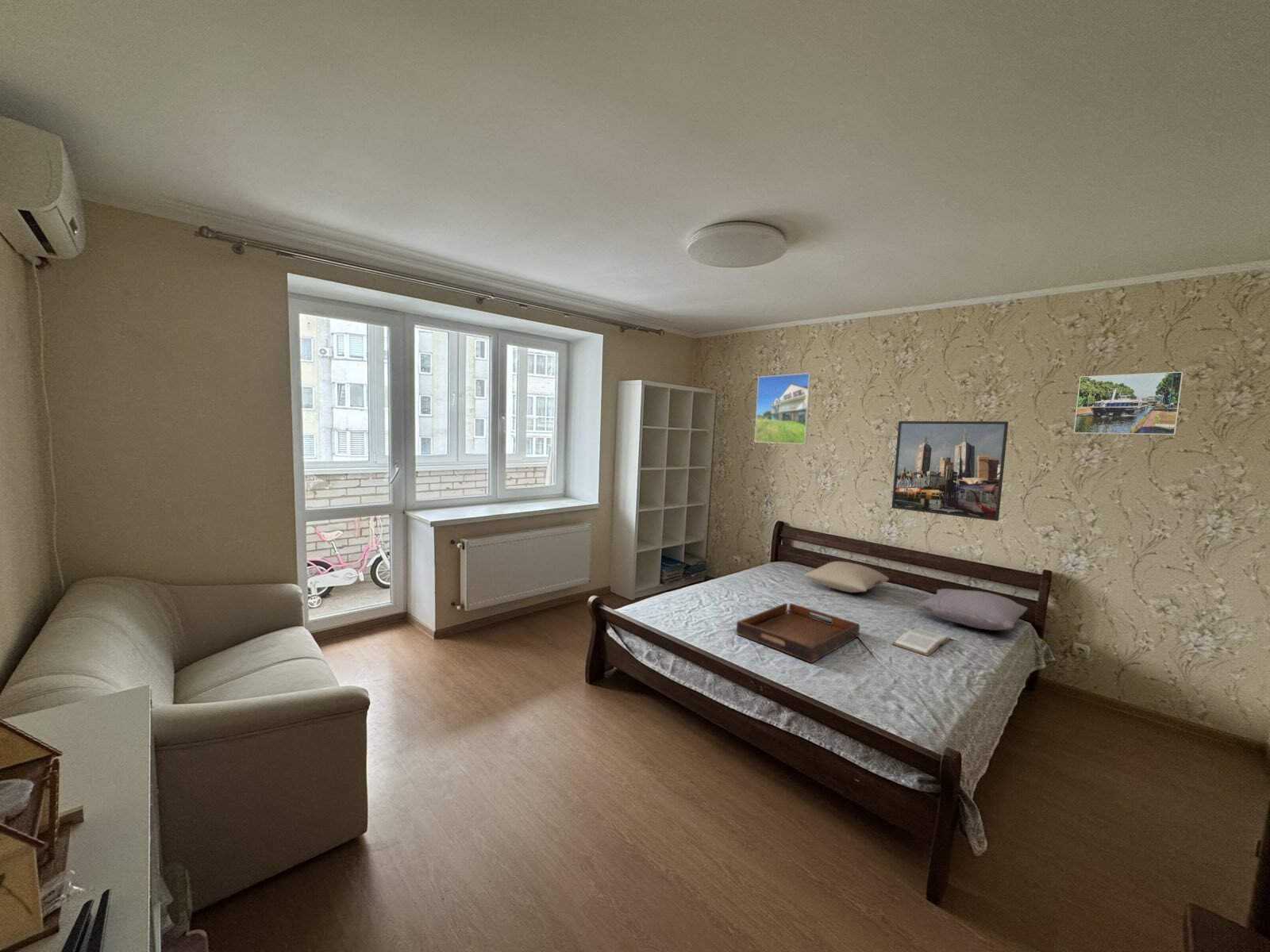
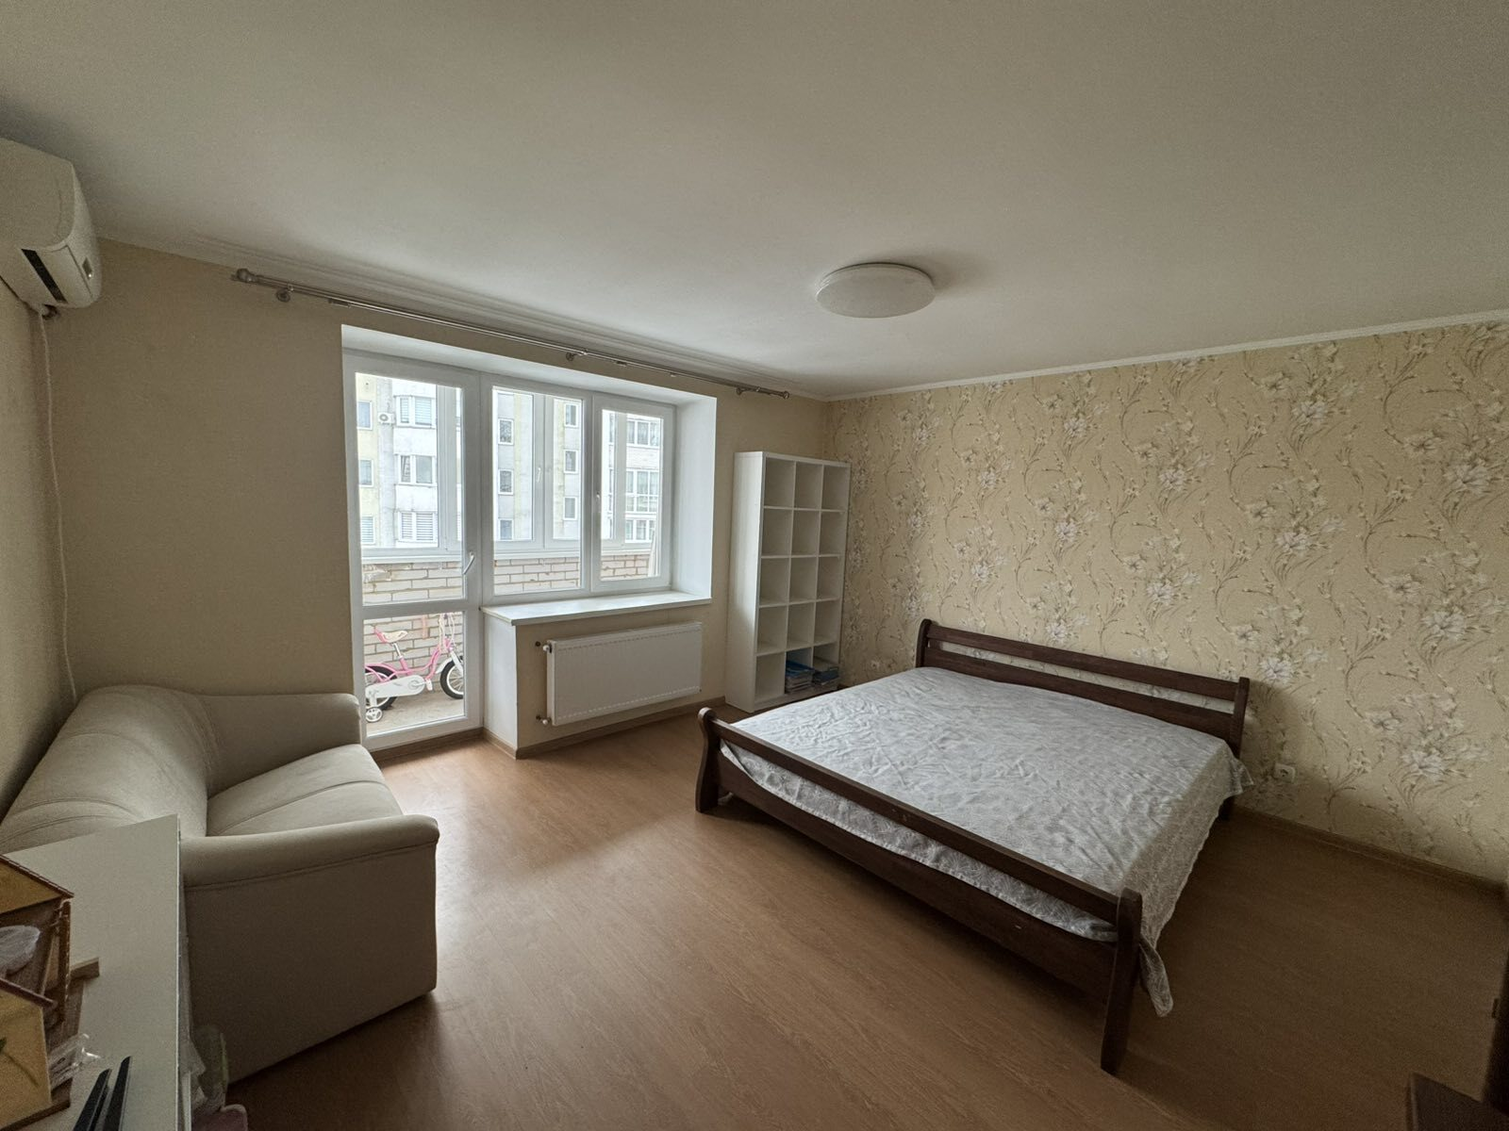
- pillow [917,588,1029,631]
- serving tray [736,602,860,664]
- book [892,627,951,657]
- pillow [803,561,890,593]
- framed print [891,420,1009,522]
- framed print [1073,370,1183,436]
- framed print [754,372,812,445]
